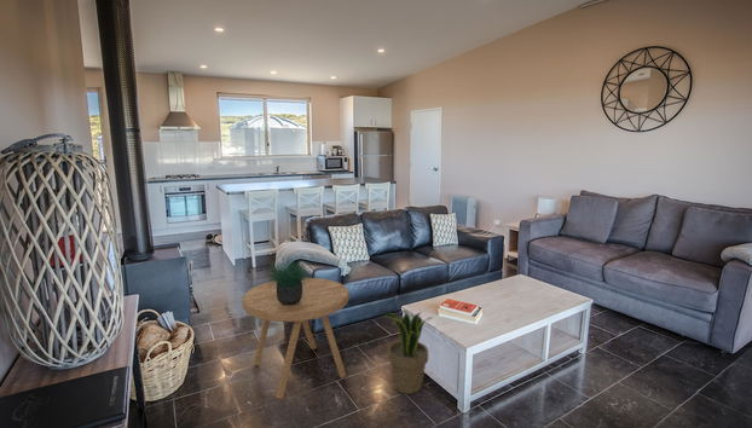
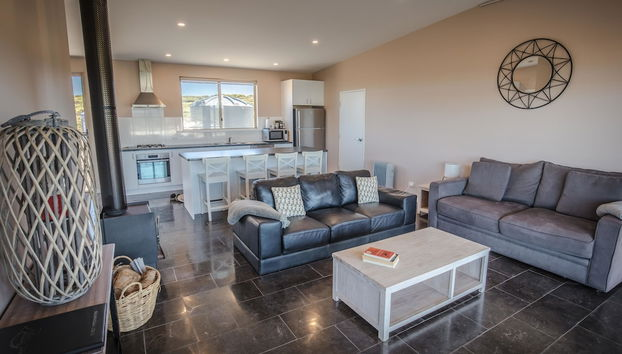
- side table [241,277,351,400]
- potted plant [262,253,314,305]
- potted plant [381,310,433,395]
